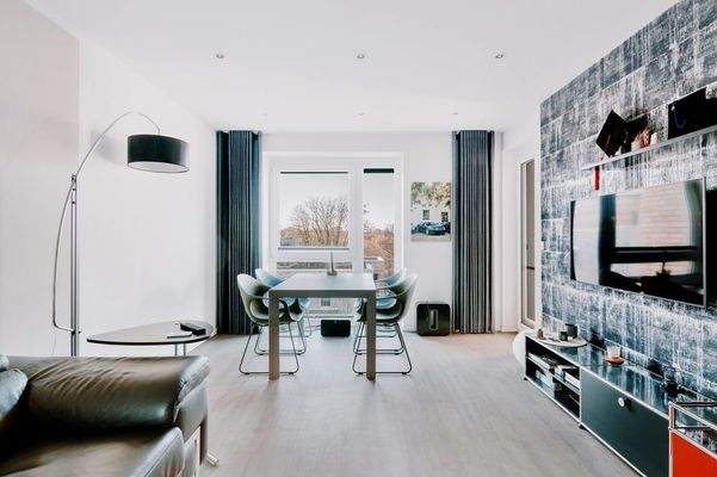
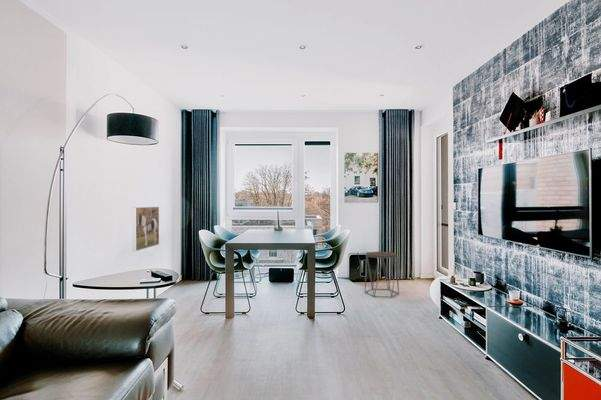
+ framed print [132,206,160,252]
+ side table [364,251,400,298]
